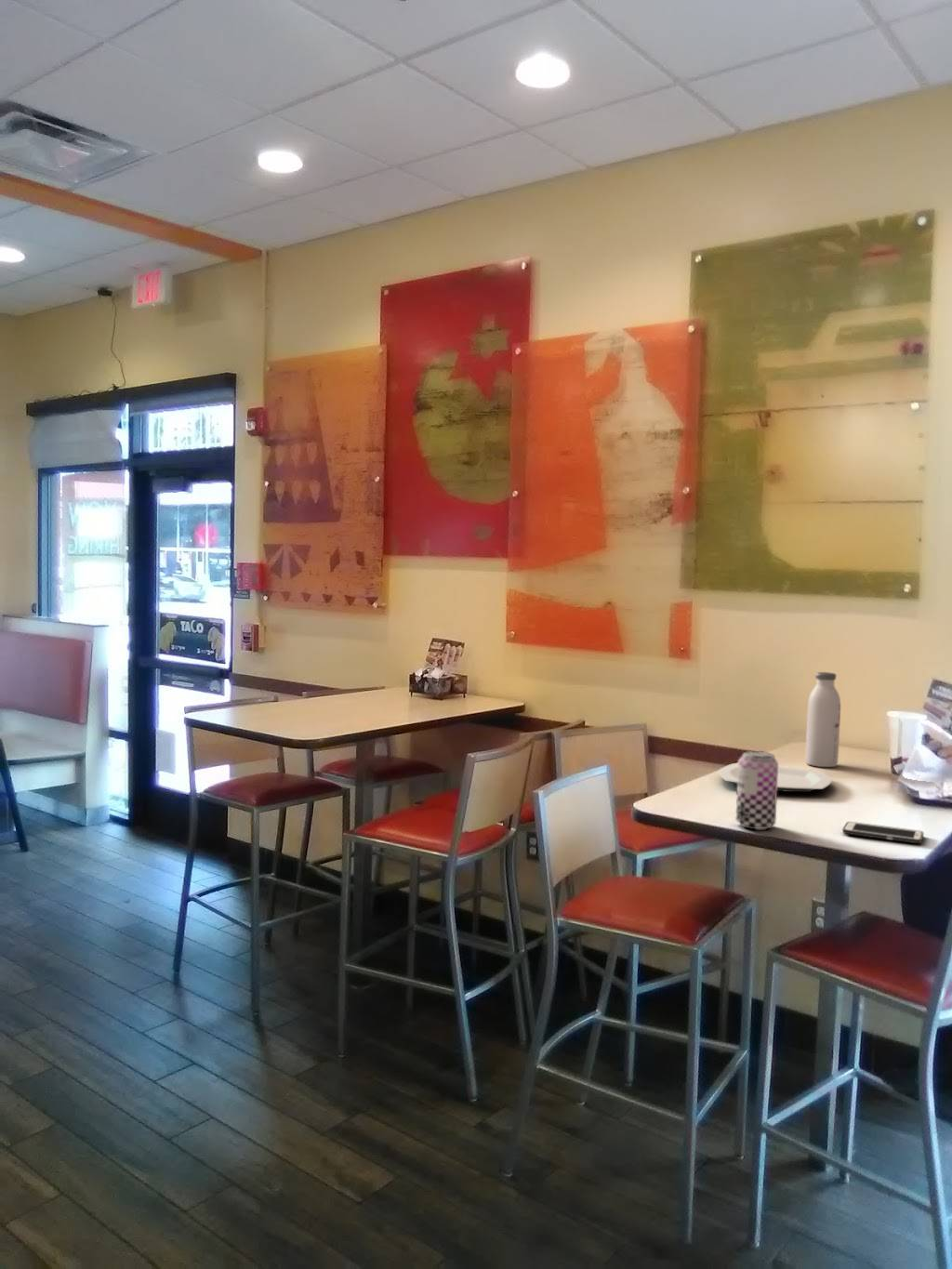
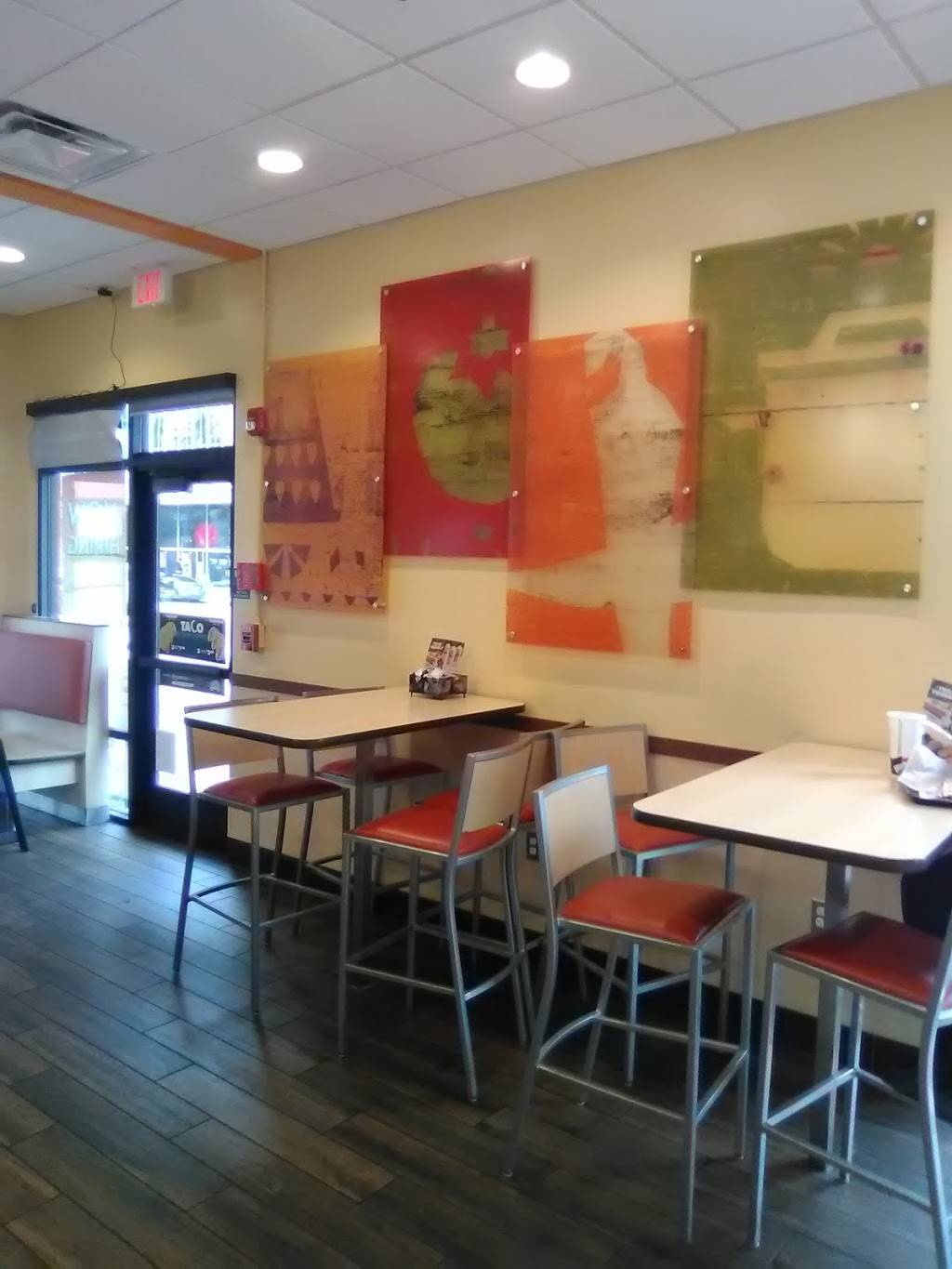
- cell phone [841,821,924,844]
- water bottle [805,671,841,768]
- beer can [734,750,779,830]
- plate [718,763,833,793]
